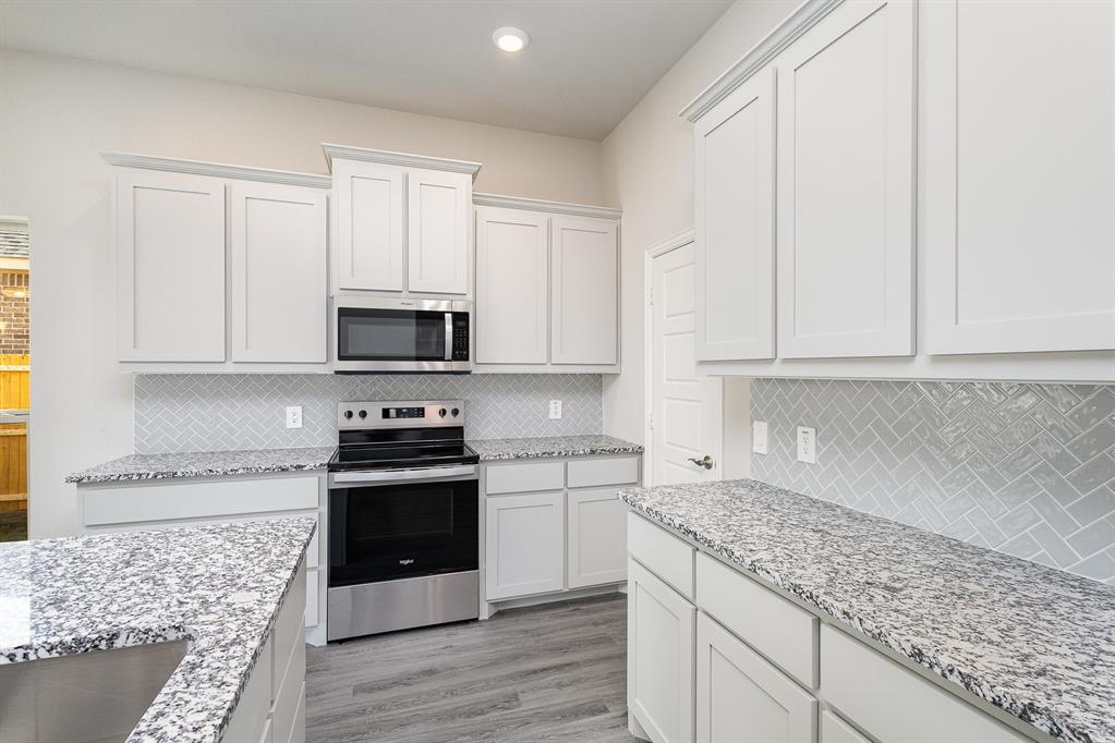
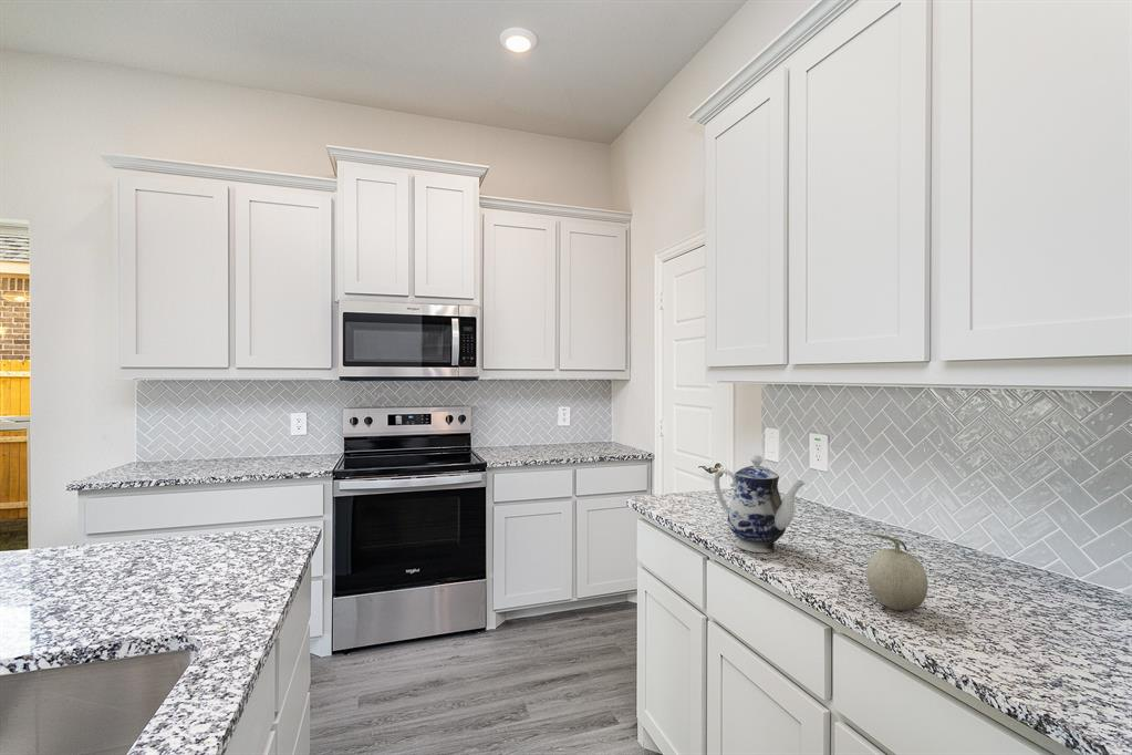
+ teapot [713,454,807,554]
+ fruit [863,531,928,611]
